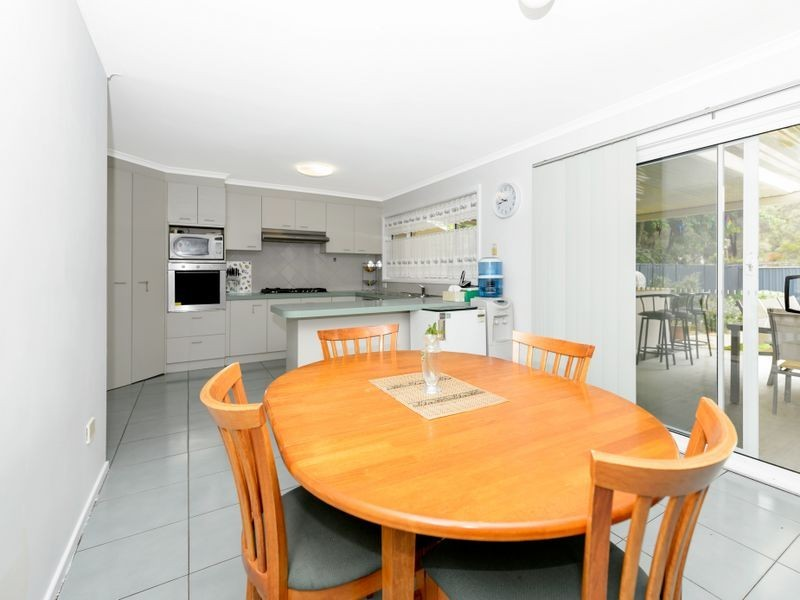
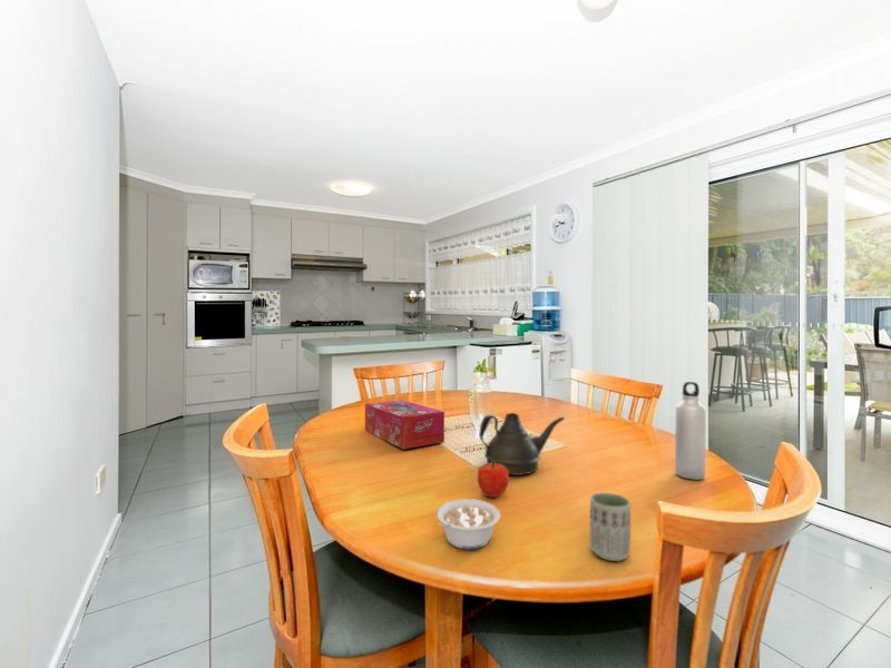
+ tissue box [364,399,446,450]
+ legume [435,498,501,550]
+ fruit [476,461,510,499]
+ cup [589,491,631,562]
+ teapot [478,412,566,477]
+ water bottle [674,381,707,481]
